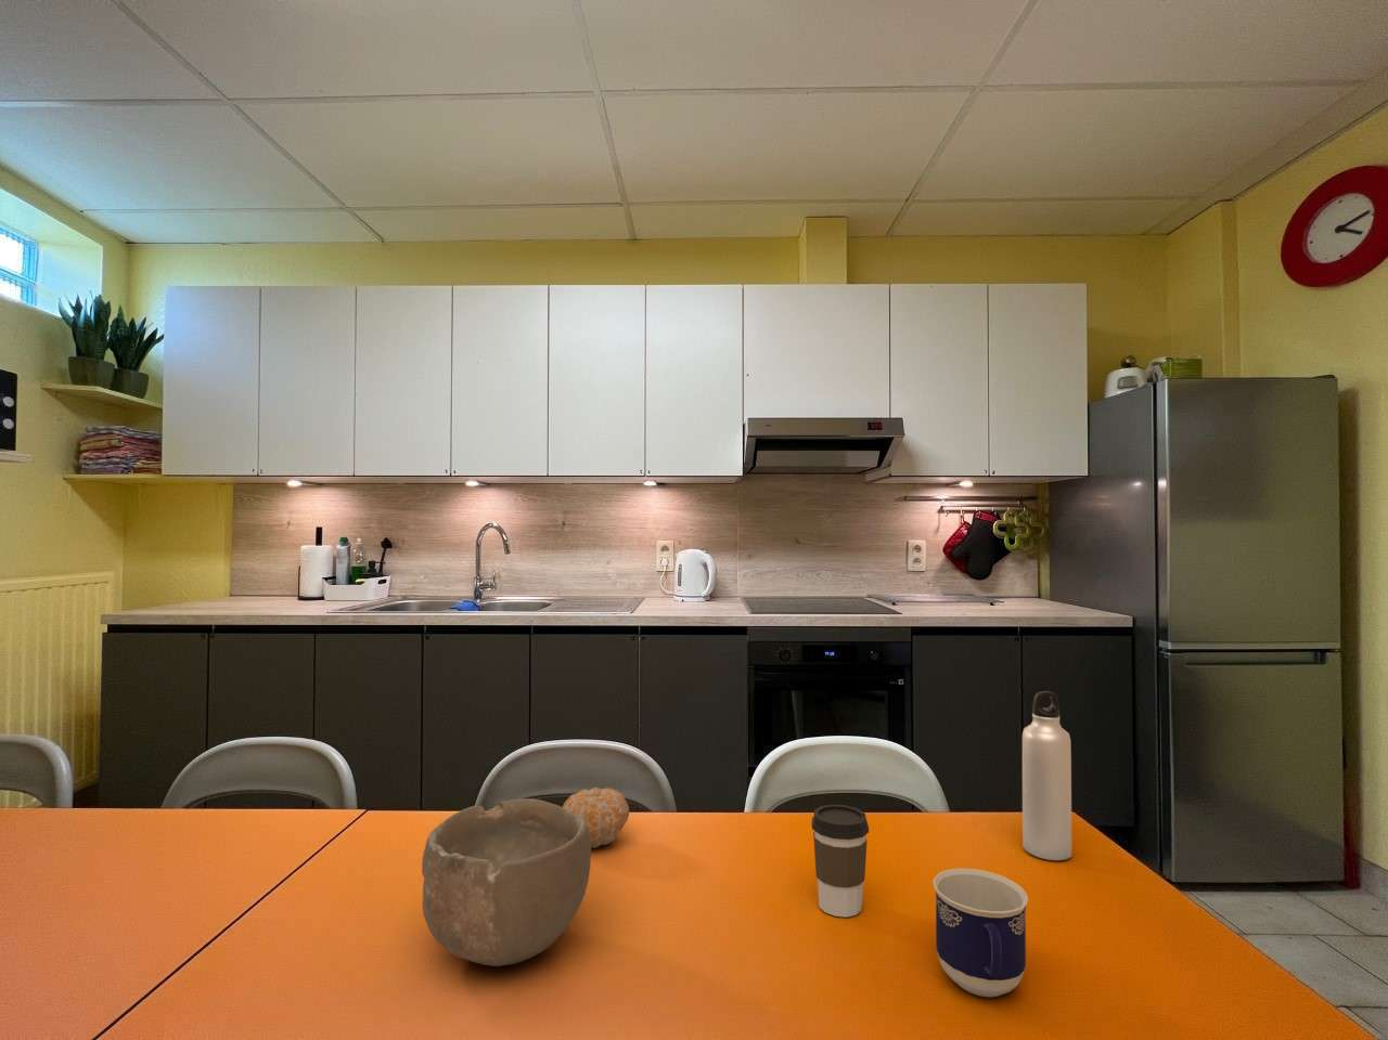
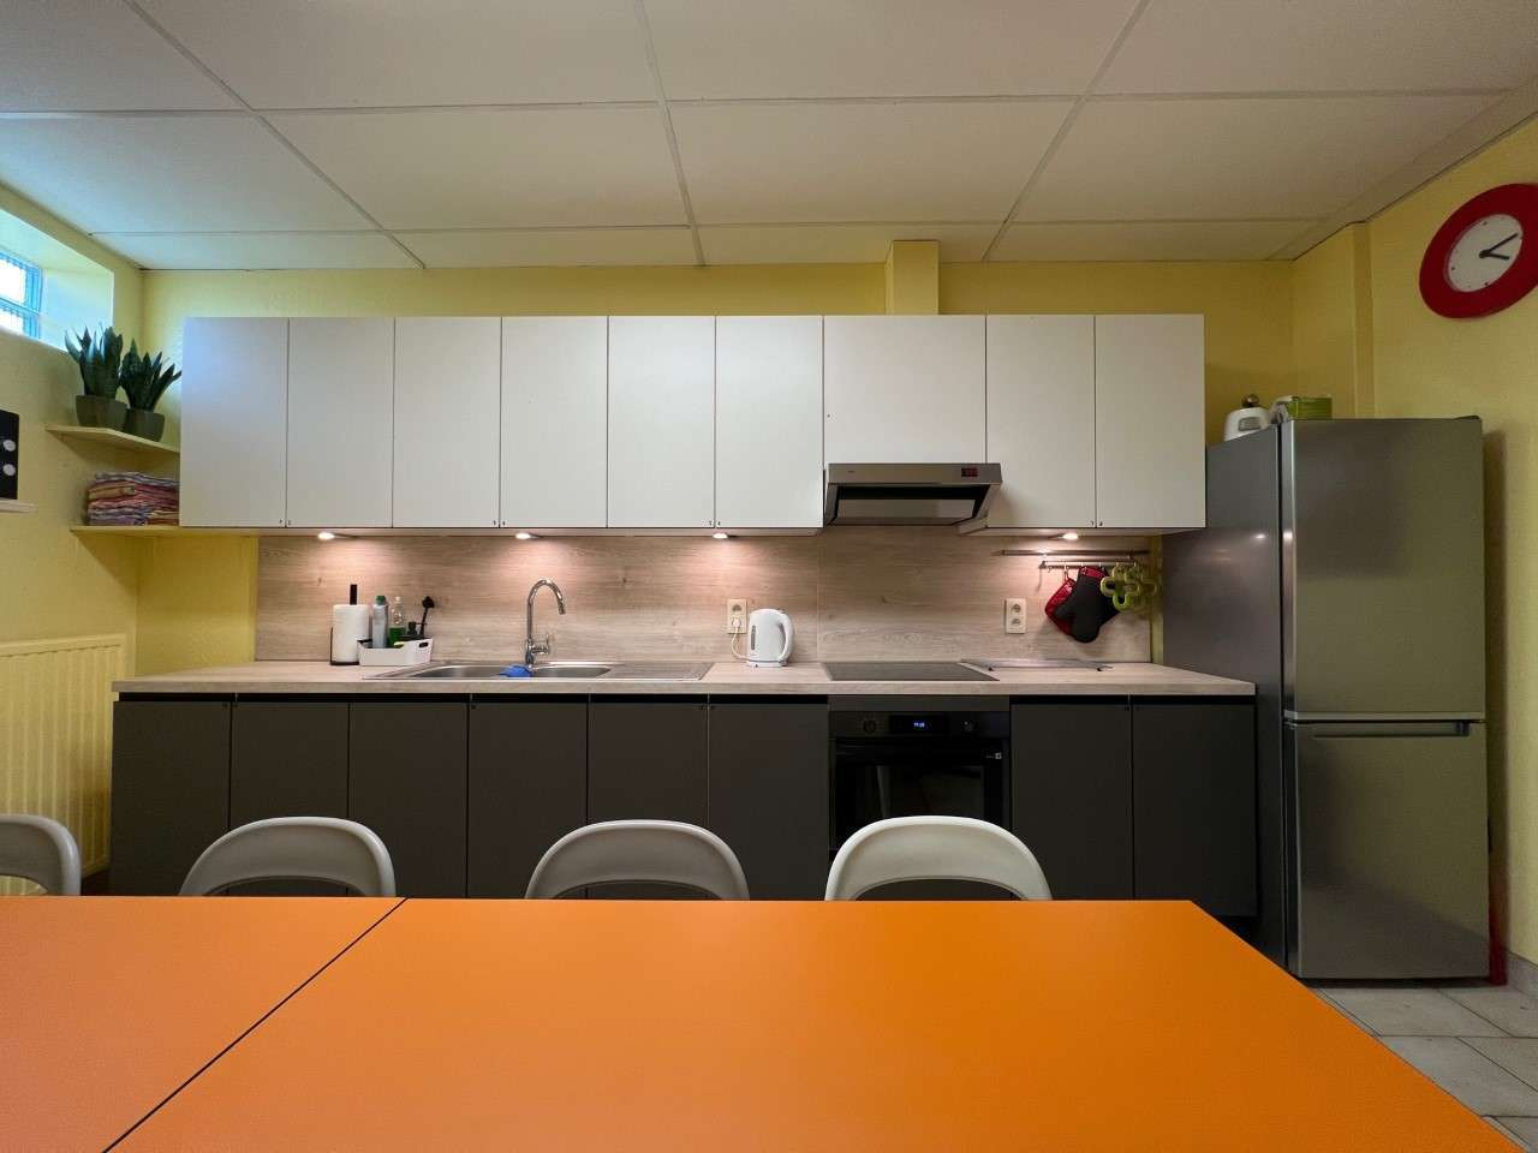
- cup [932,867,1030,997]
- coffee cup [811,804,870,919]
- bowl [421,797,592,968]
- water bottle [1022,690,1072,861]
- fruit [562,787,630,849]
